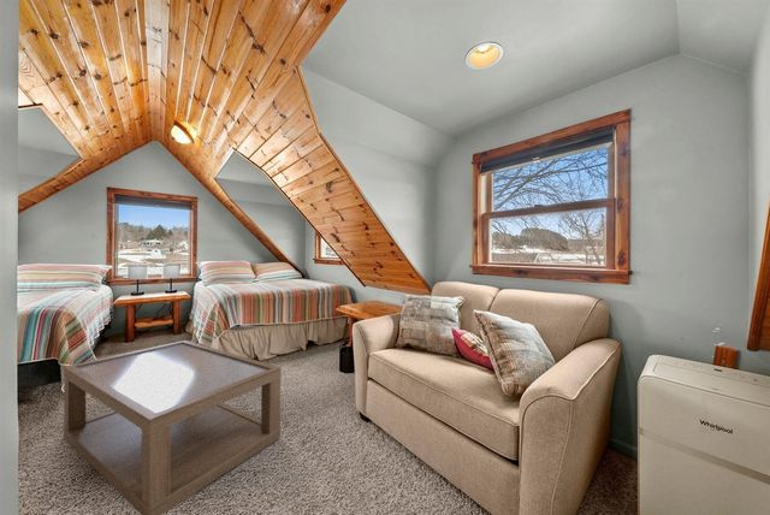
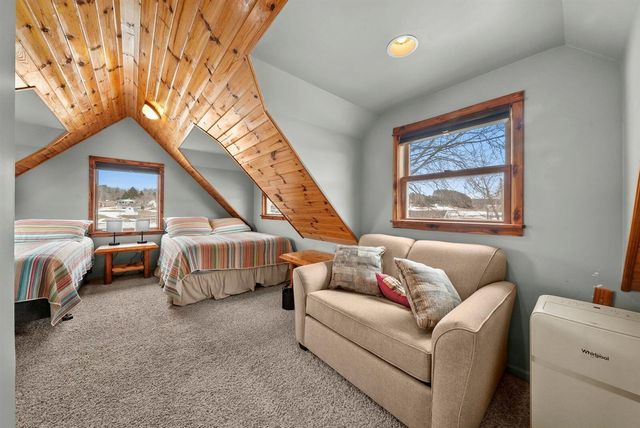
- coffee table [63,339,282,515]
